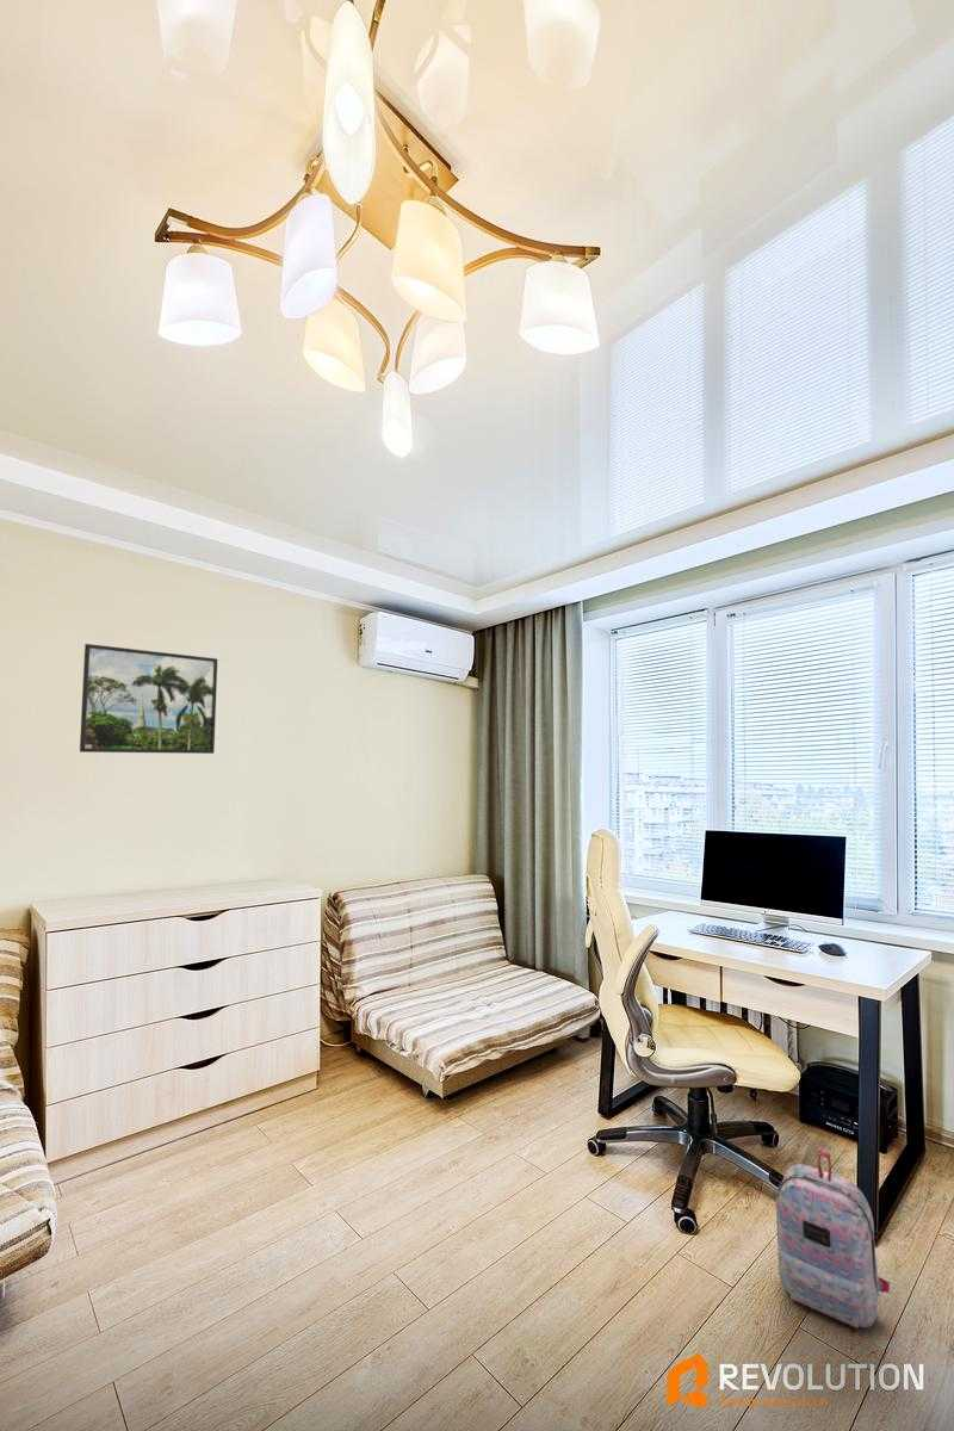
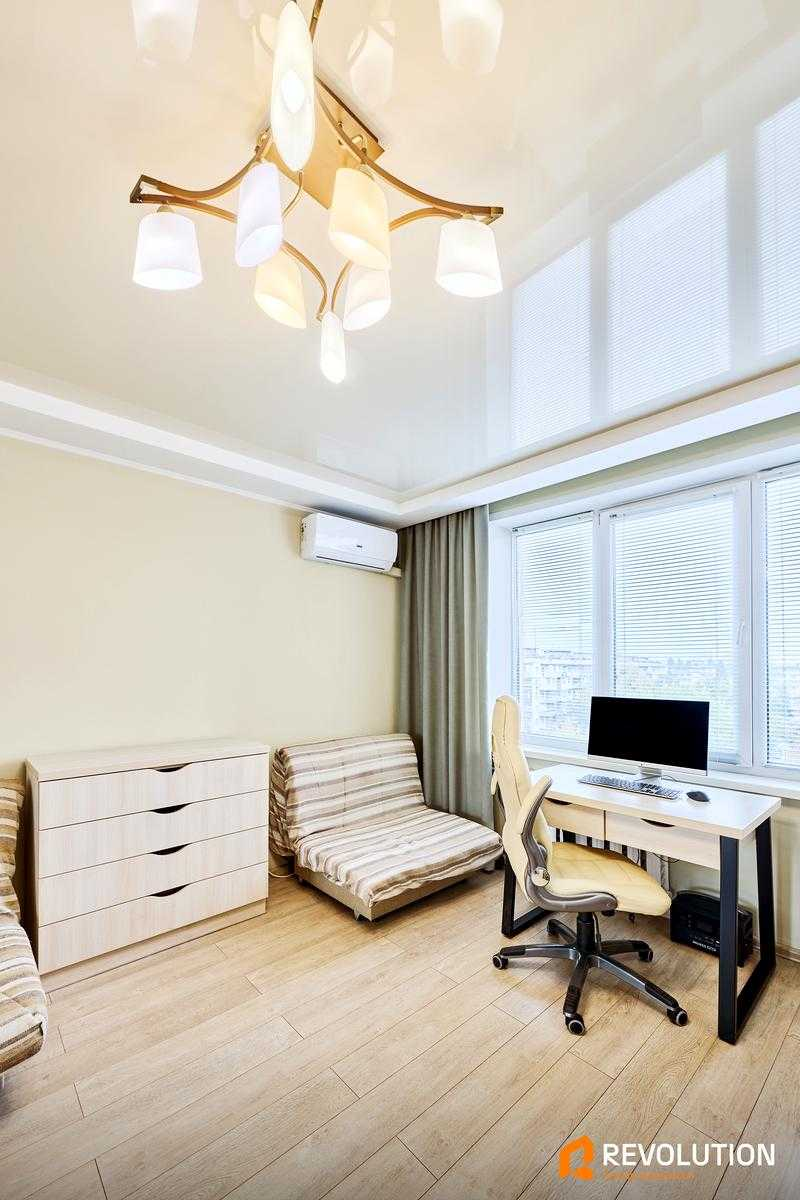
- backpack [775,1150,891,1330]
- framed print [79,643,218,755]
